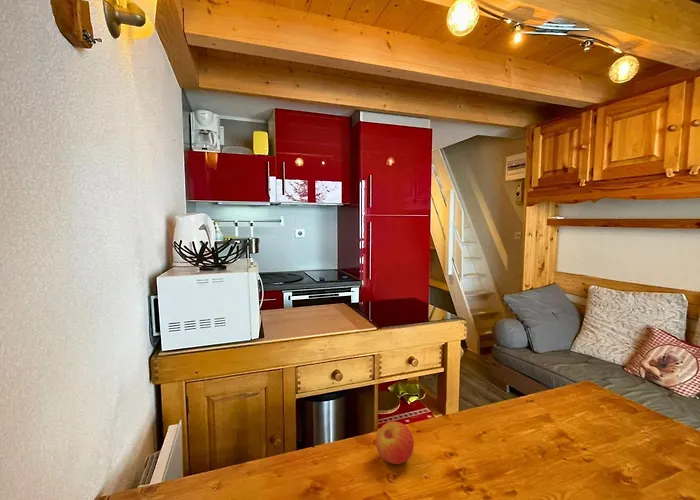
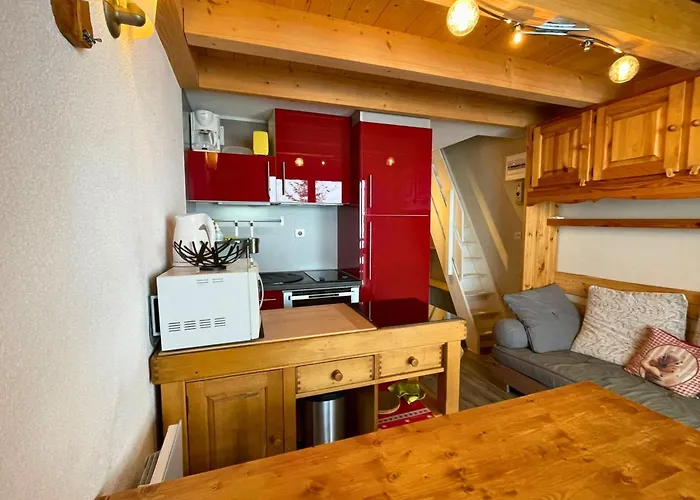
- apple [375,421,415,465]
